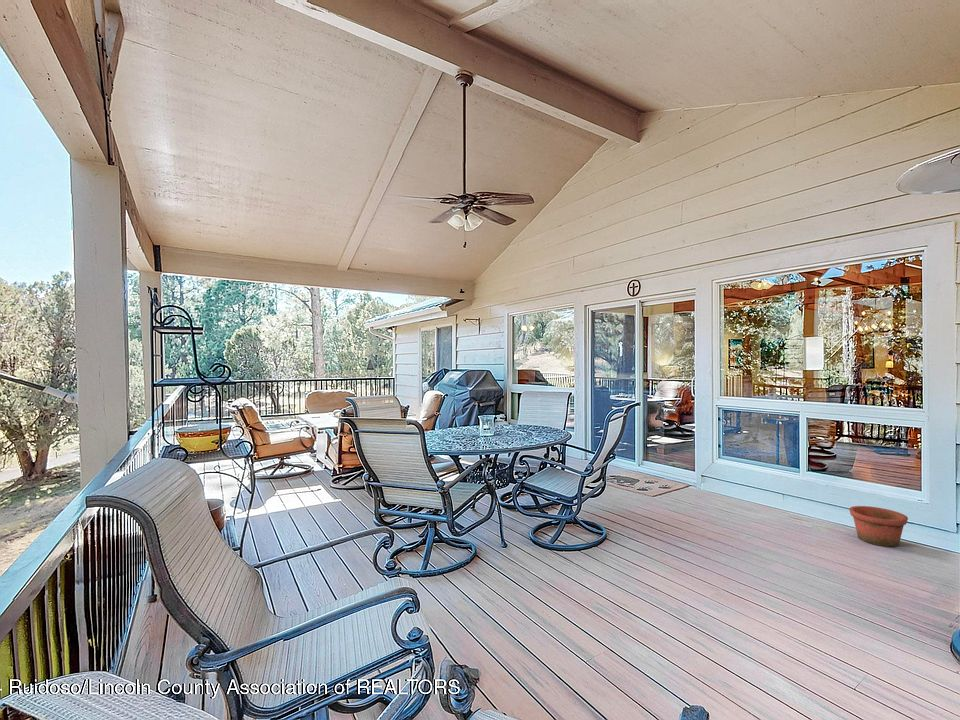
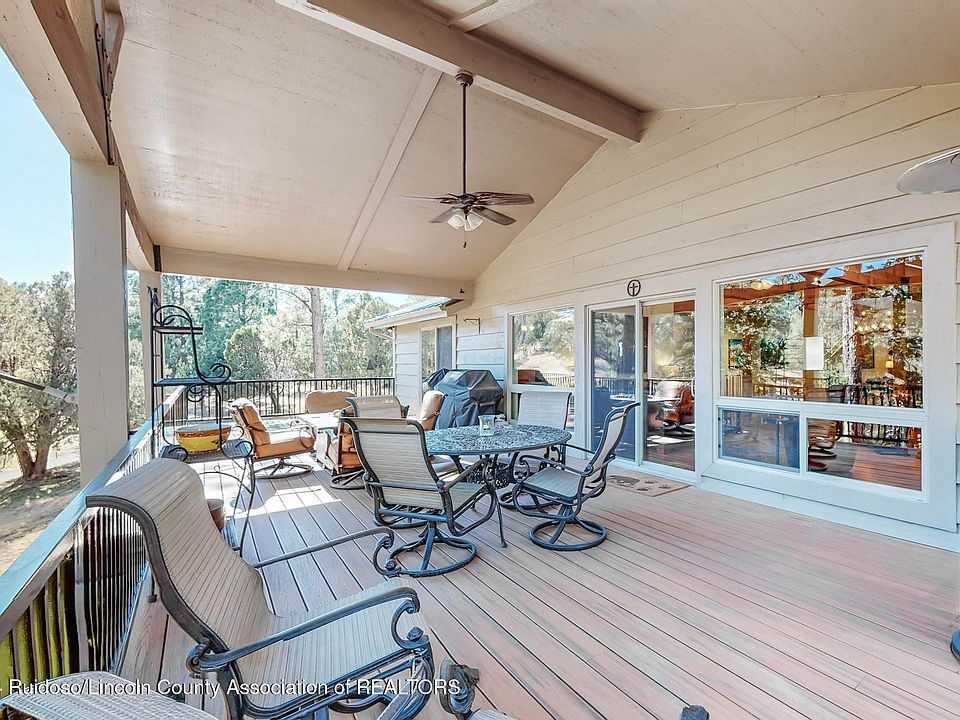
- pot [848,505,909,548]
